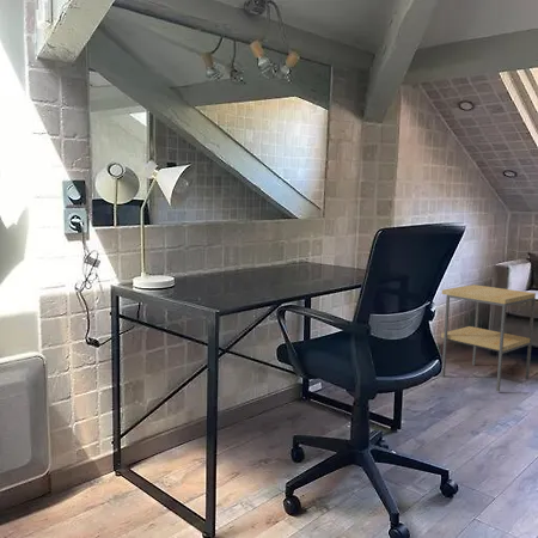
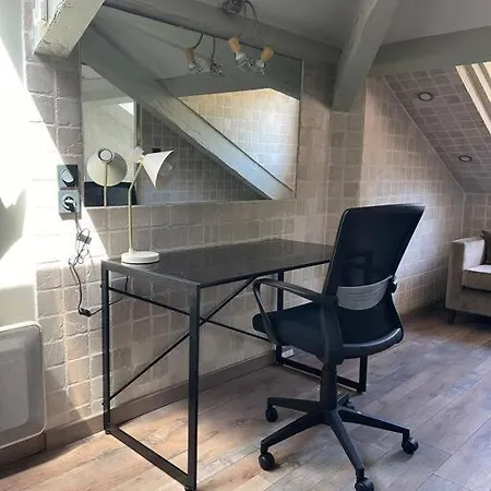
- side table [440,283,537,392]
